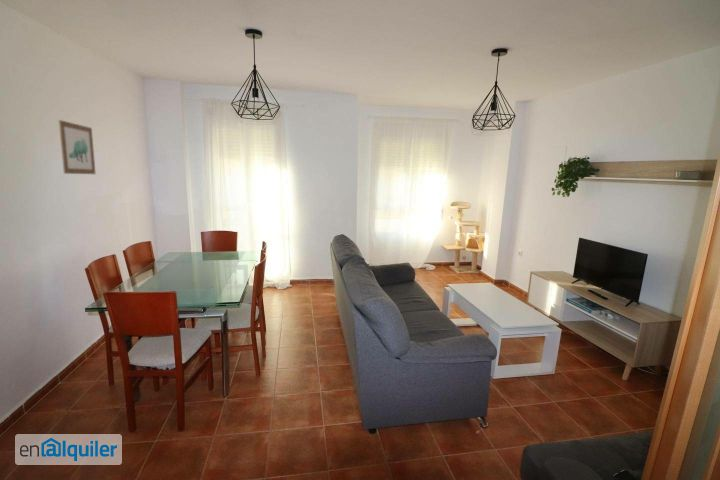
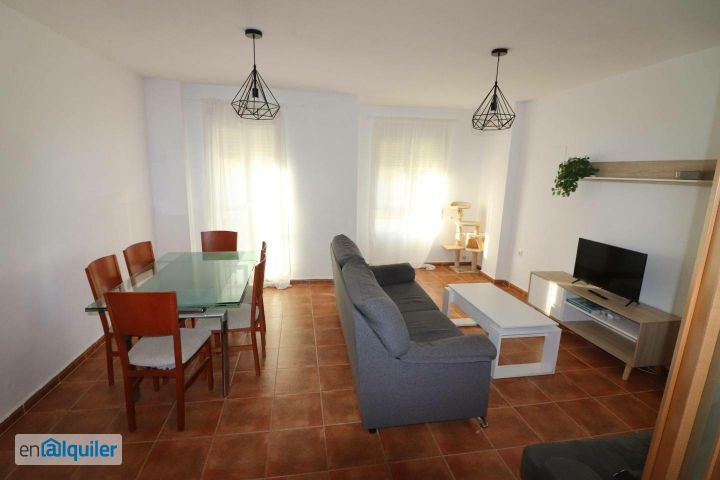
- wall art [58,119,97,175]
